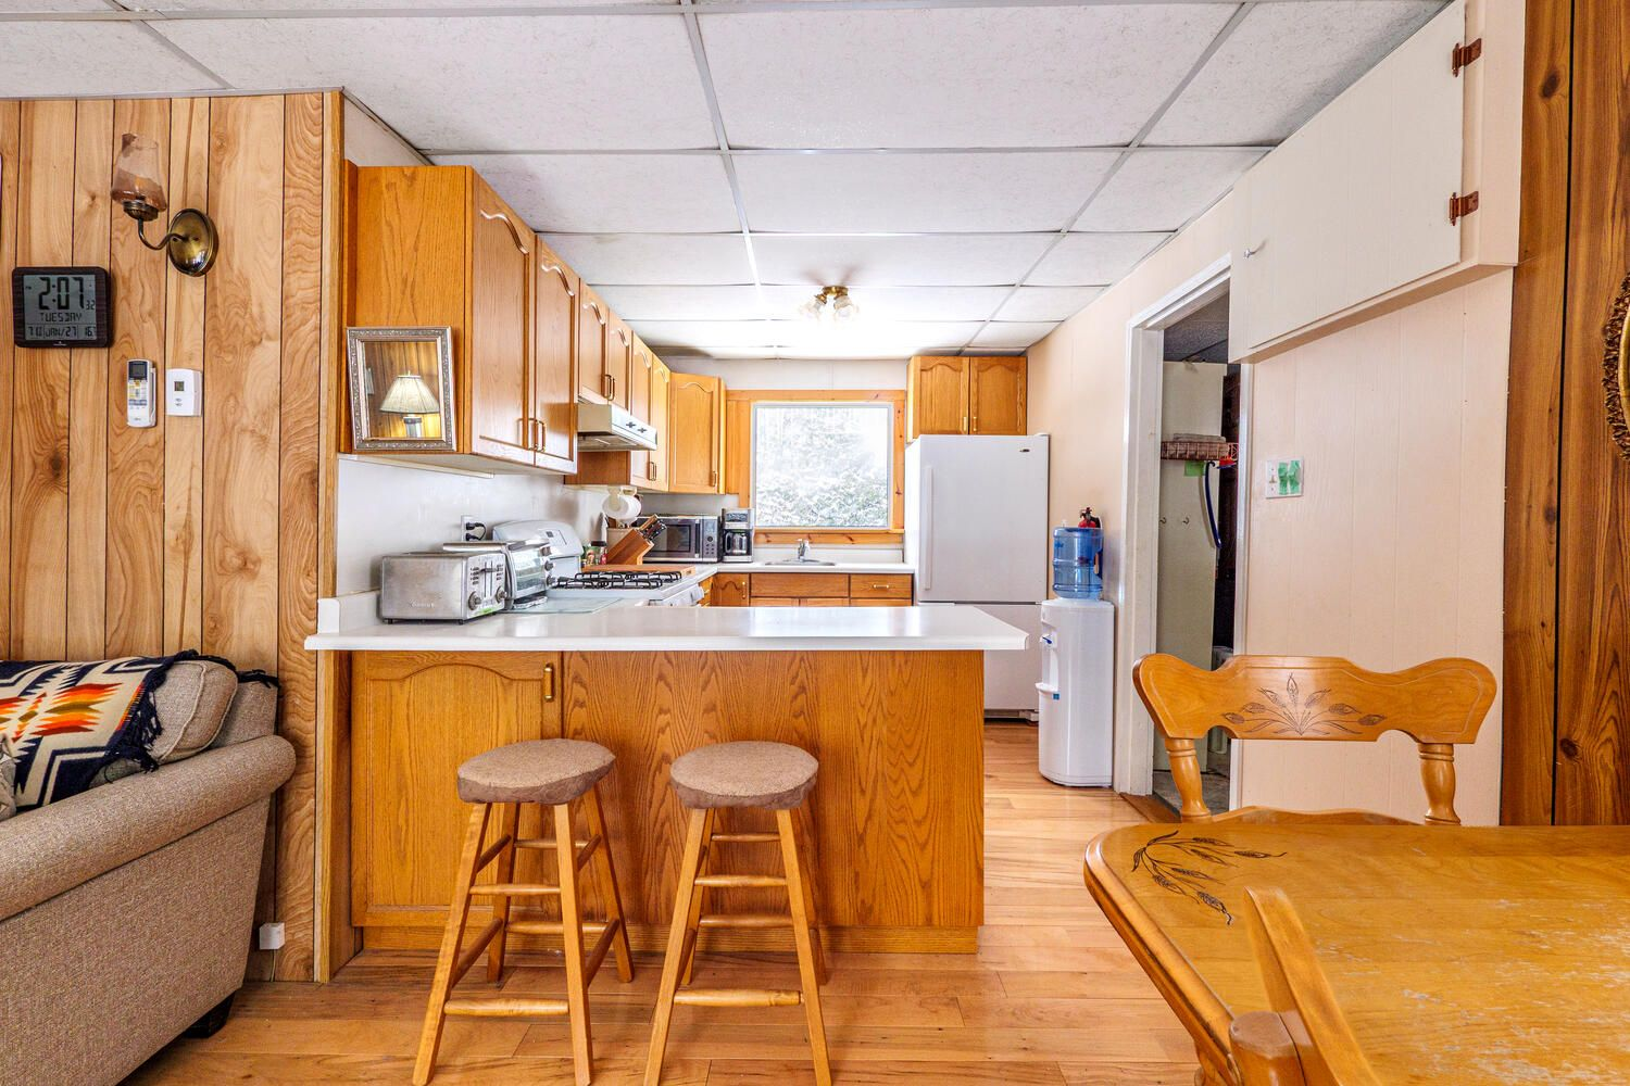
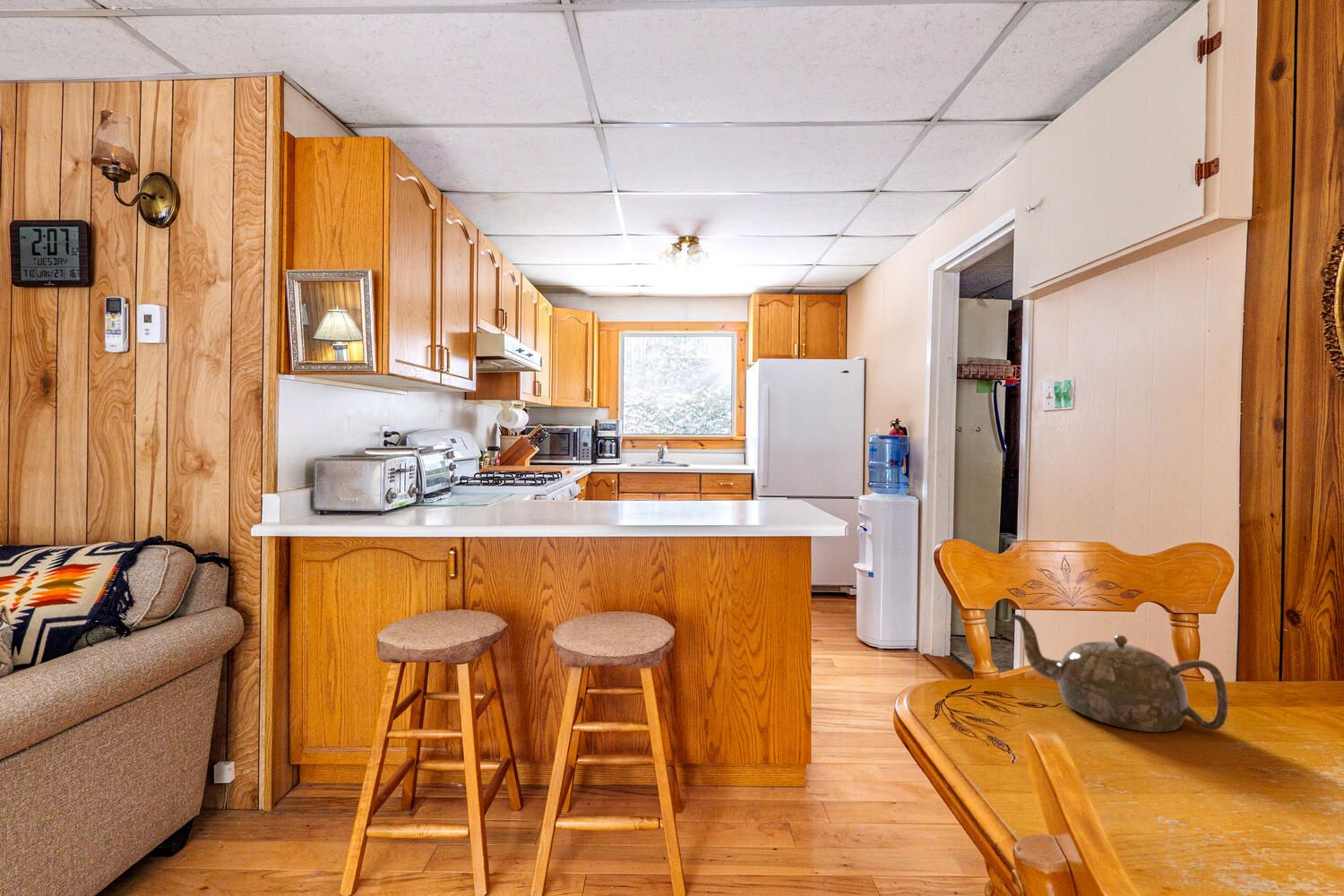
+ teapot [1011,613,1229,733]
